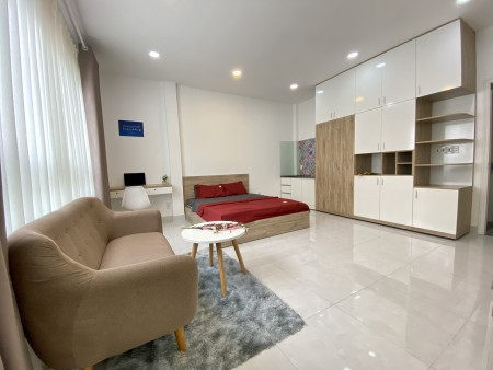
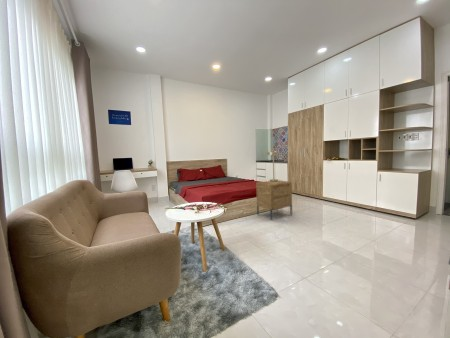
+ nightstand [255,179,293,221]
+ lamp [263,151,281,183]
